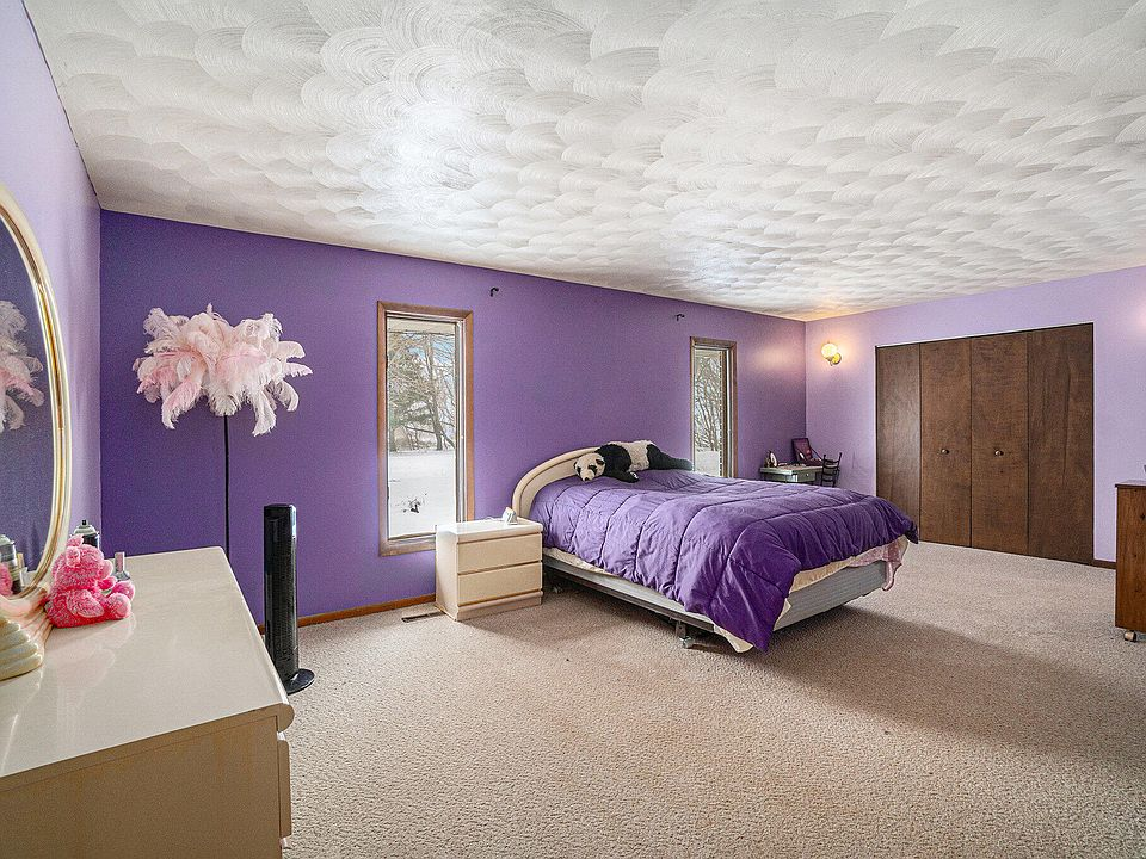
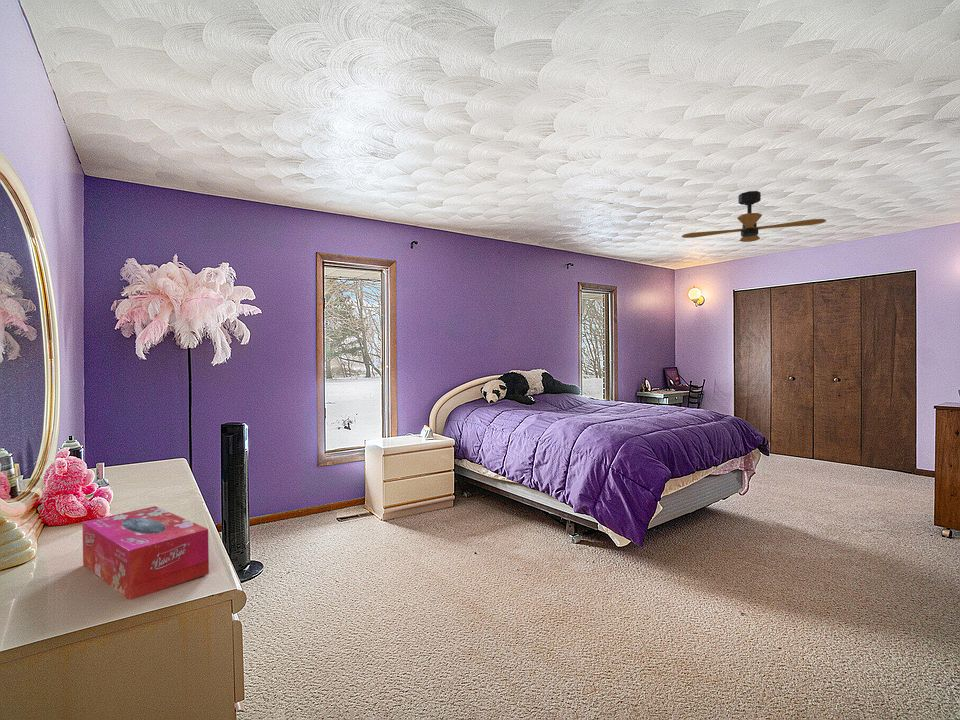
+ ceiling fan [681,190,827,243]
+ tissue box [81,505,210,601]
